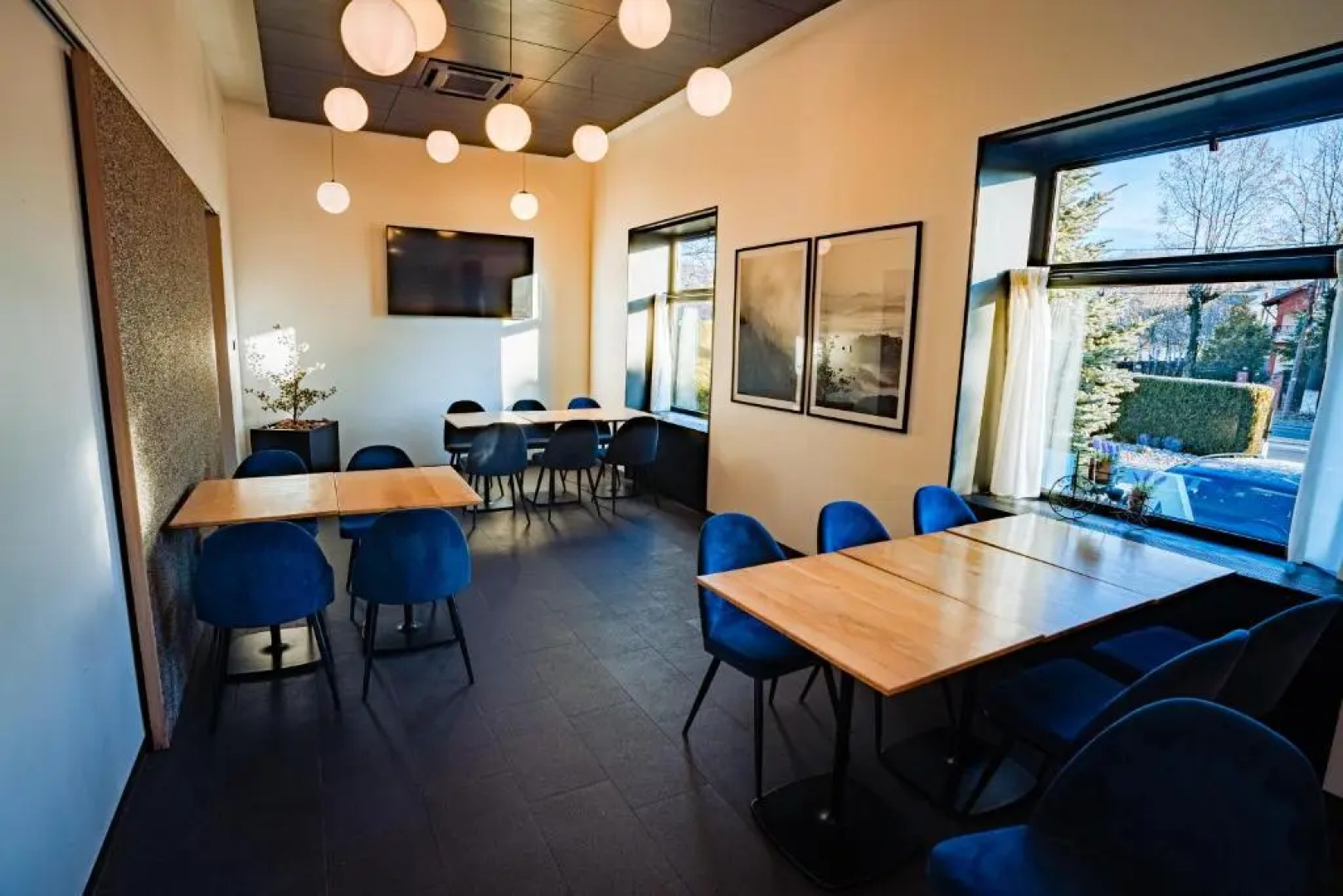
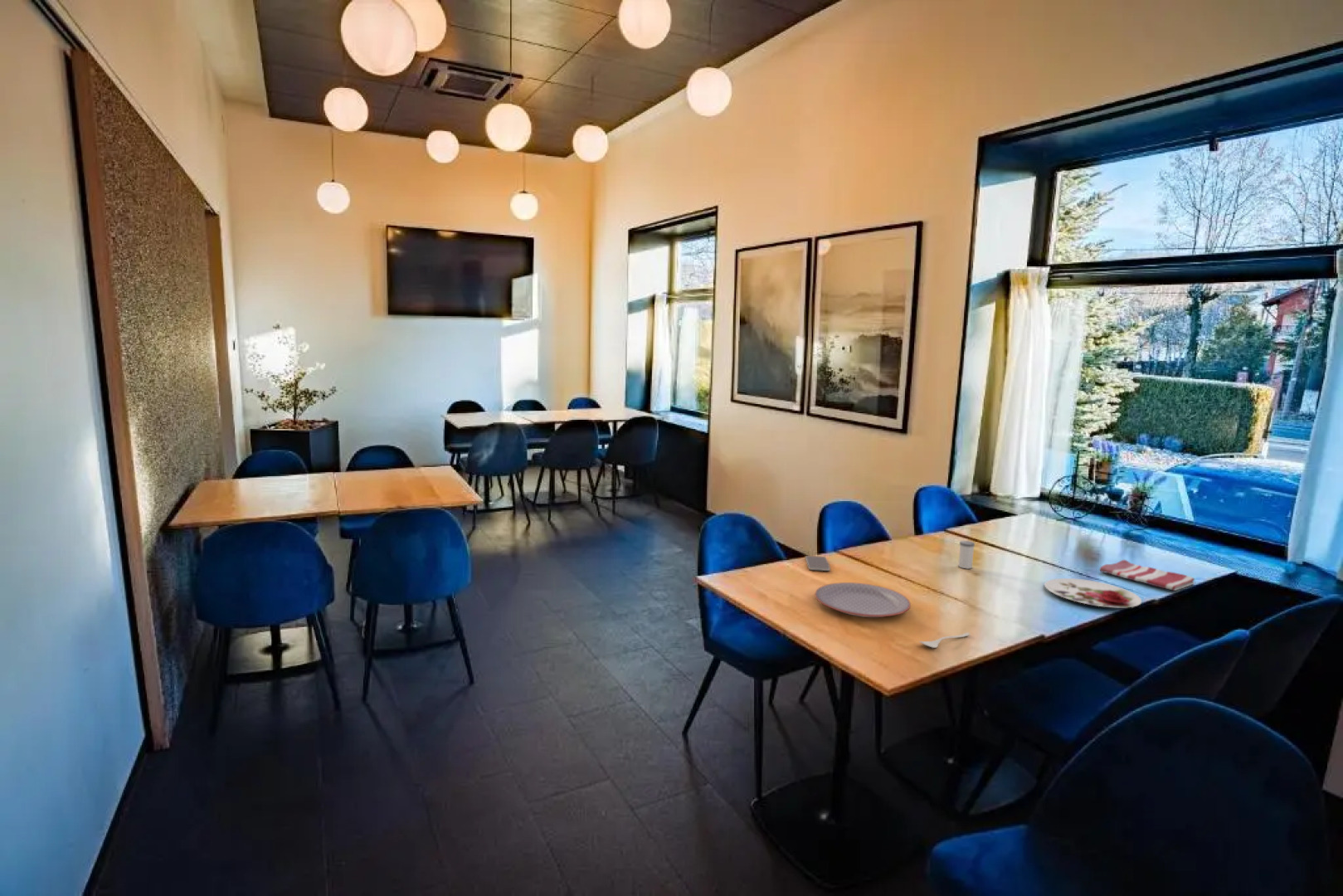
+ dish towel [1099,559,1195,592]
+ smartphone [805,555,831,572]
+ plate [1044,577,1142,608]
+ salt shaker [957,540,976,569]
+ spoon [918,632,971,649]
+ plate [814,582,912,618]
